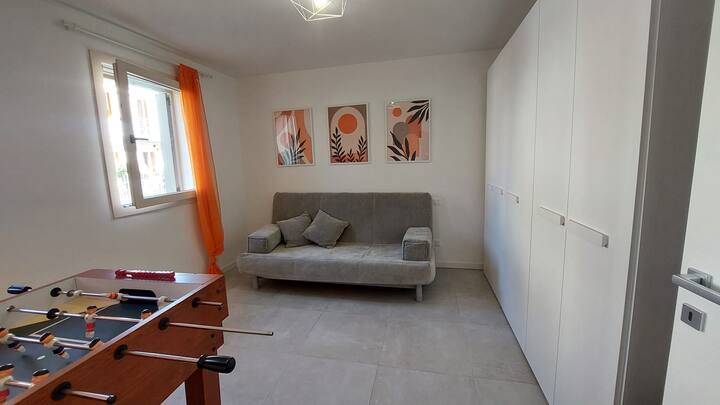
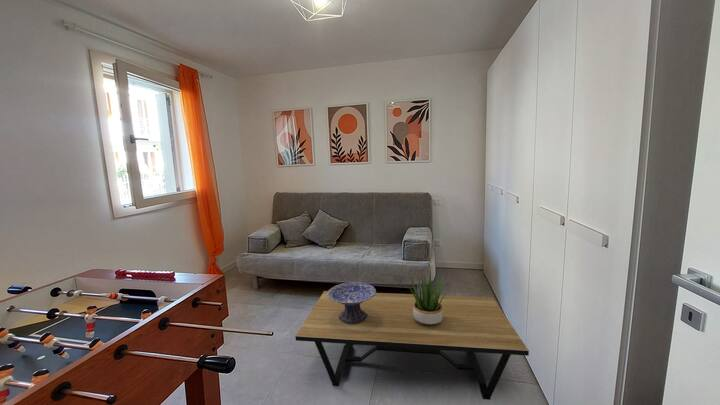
+ decorative bowl [327,281,377,324]
+ potted plant [406,268,451,325]
+ coffee table [295,290,530,401]
